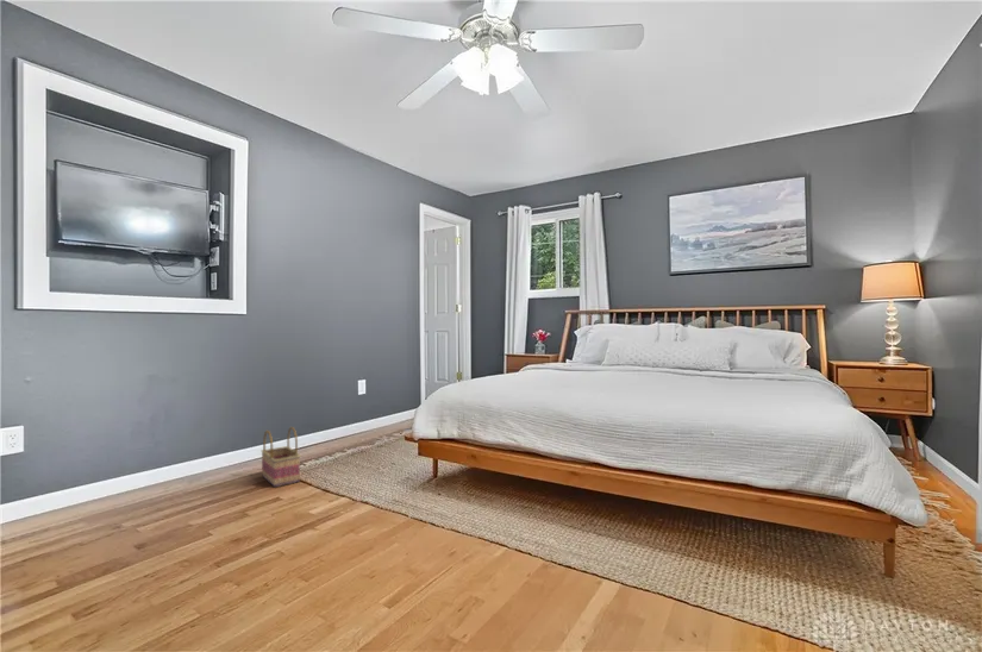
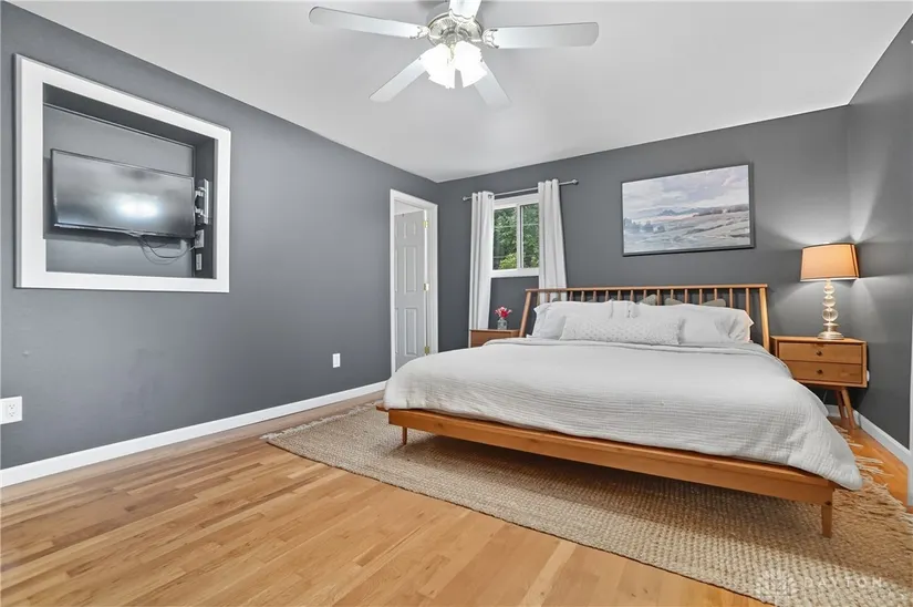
- basket [259,426,301,488]
